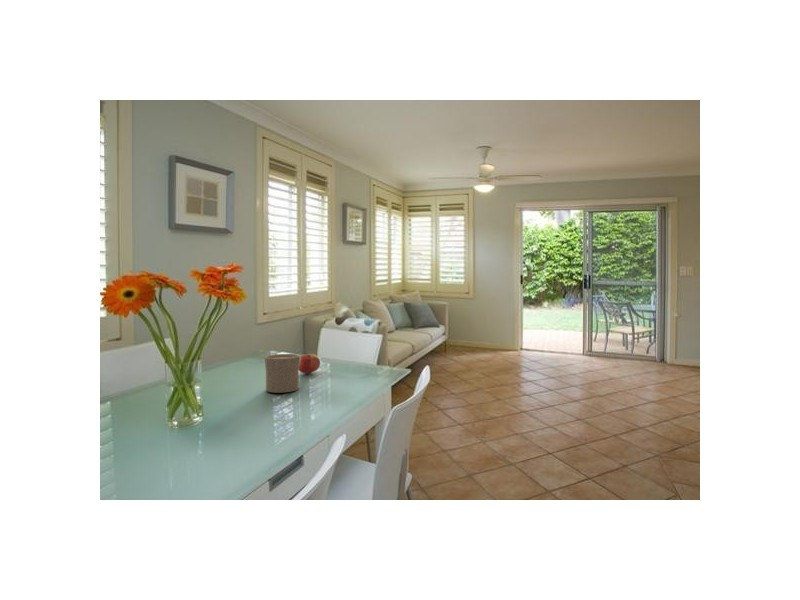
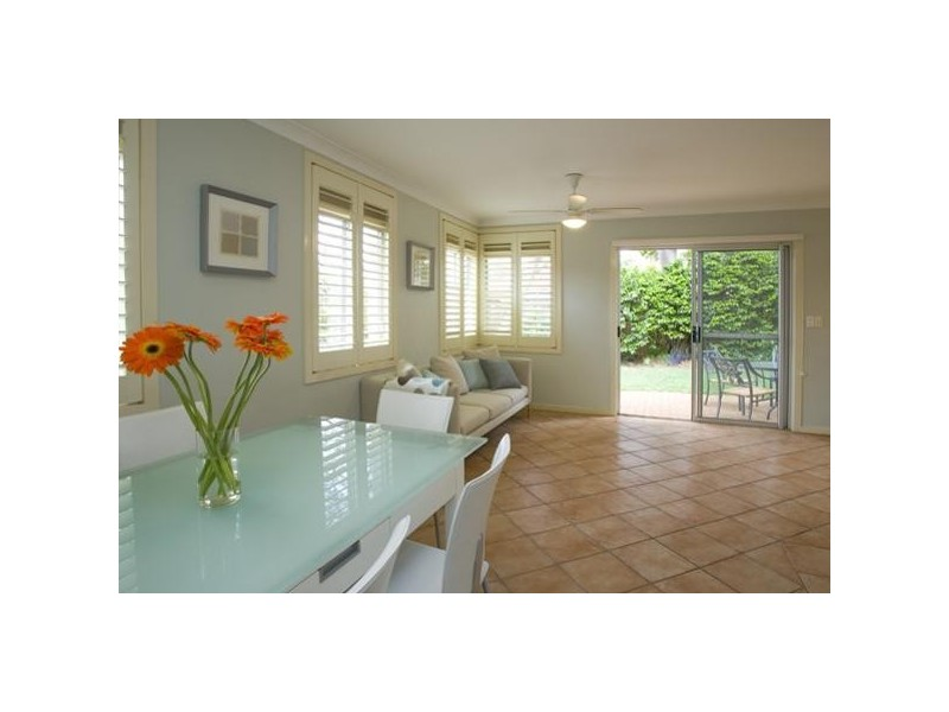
- cup [263,353,301,394]
- fruit [299,353,321,375]
